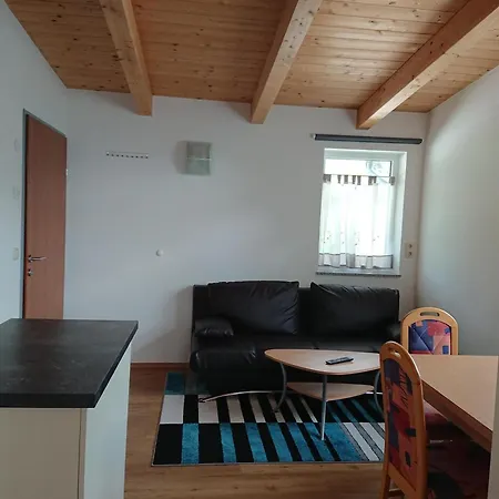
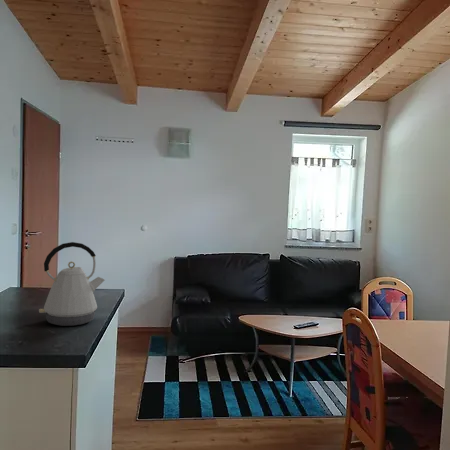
+ kettle [38,241,106,327]
